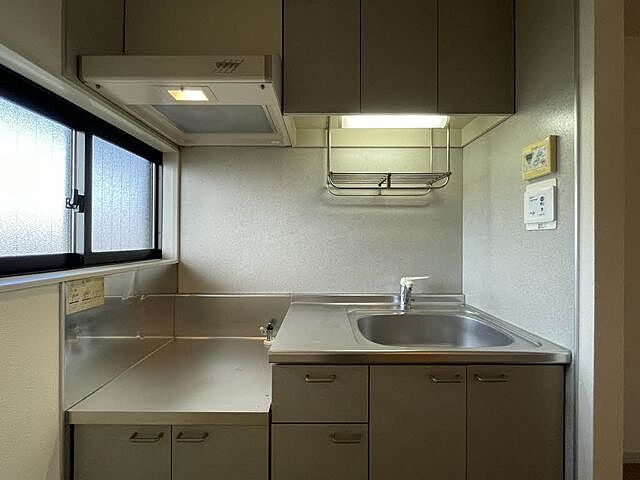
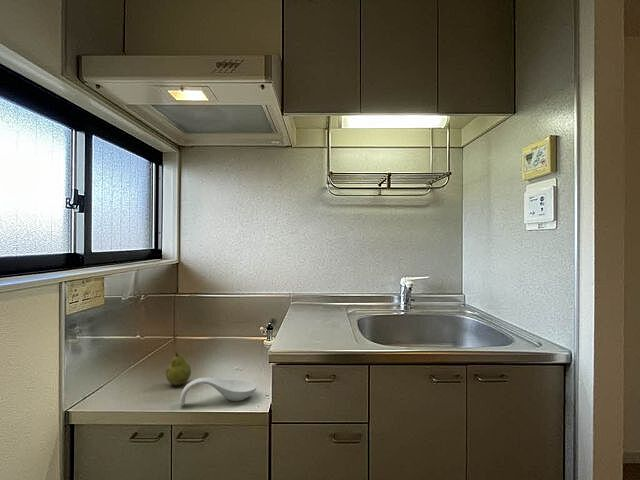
+ spoon rest [179,377,258,407]
+ fruit [165,351,192,386]
